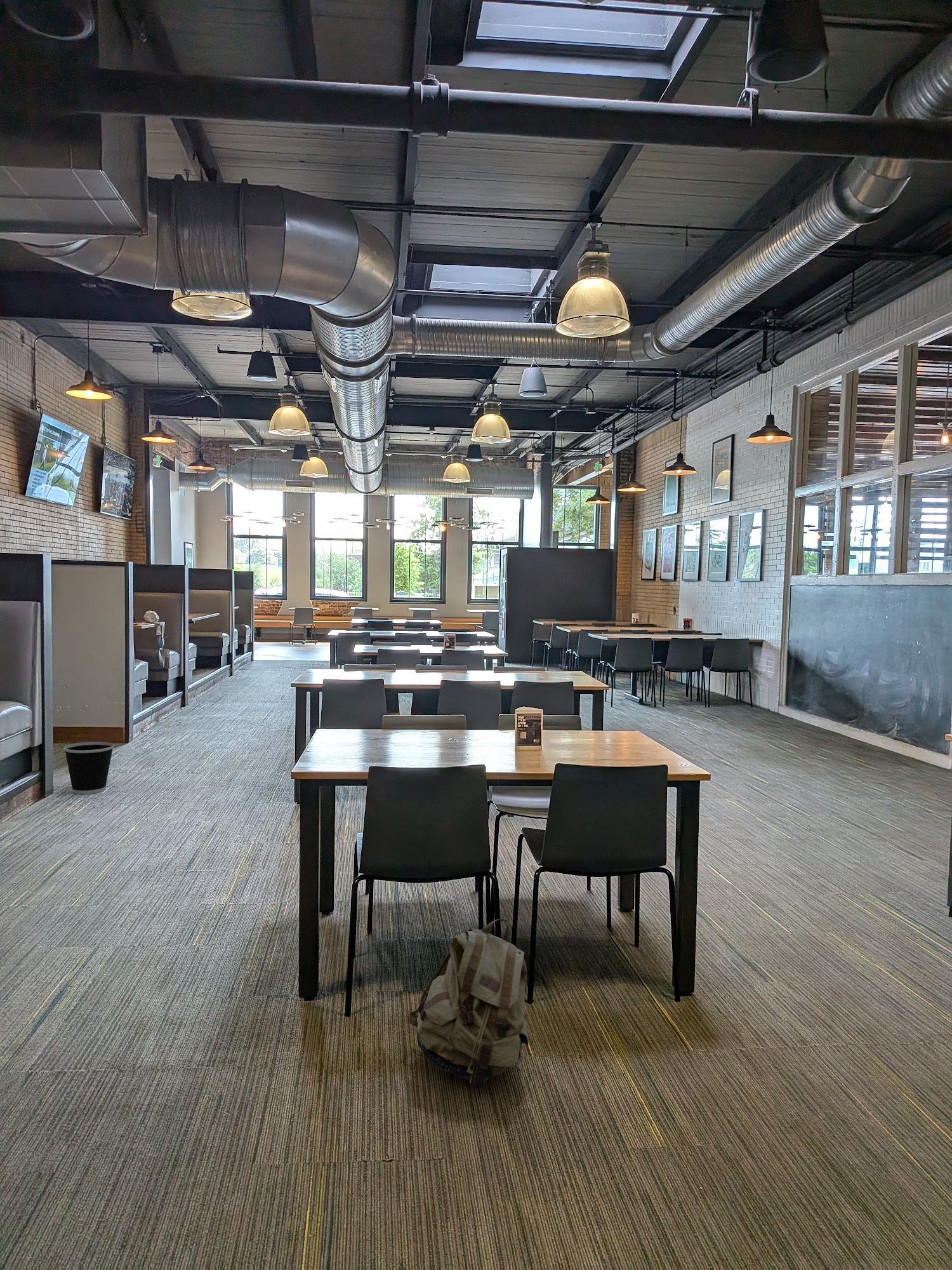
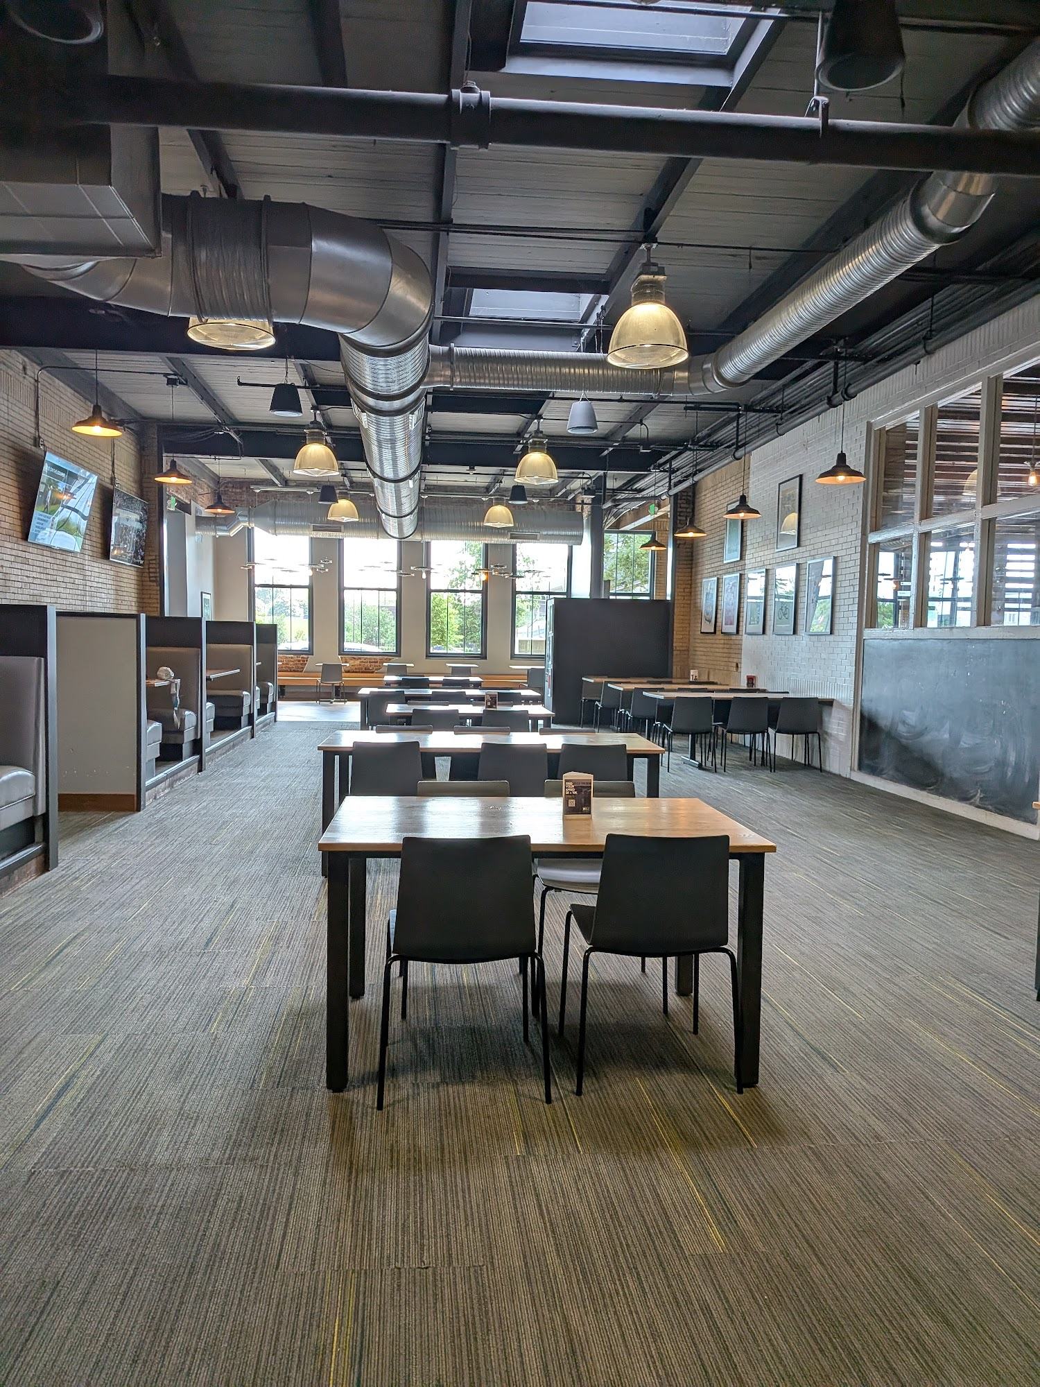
- wastebasket [63,741,115,795]
- backpack [409,918,529,1089]
